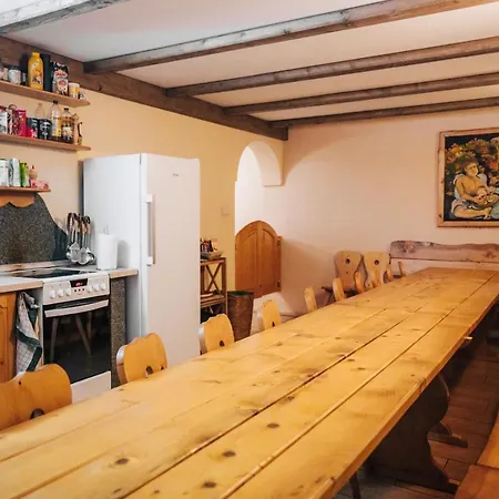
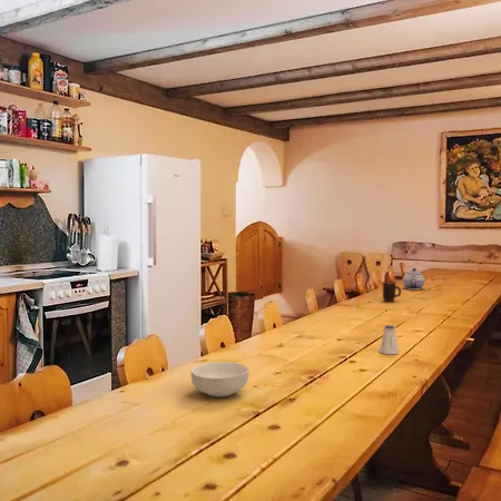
+ cereal bowl [190,361,249,399]
+ teapot [402,267,425,291]
+ mug [381,281,402,303]
+ saltshaker [379,324,400,355]
